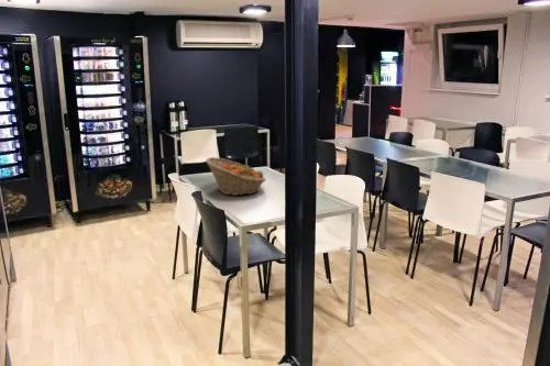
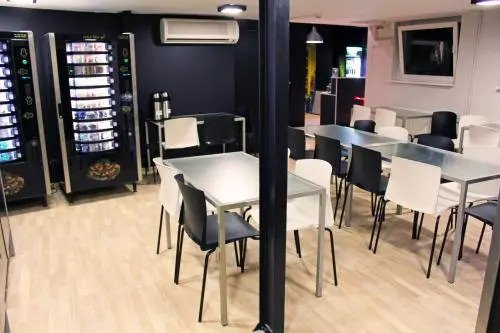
- fruit basket [205,156,267,197]
